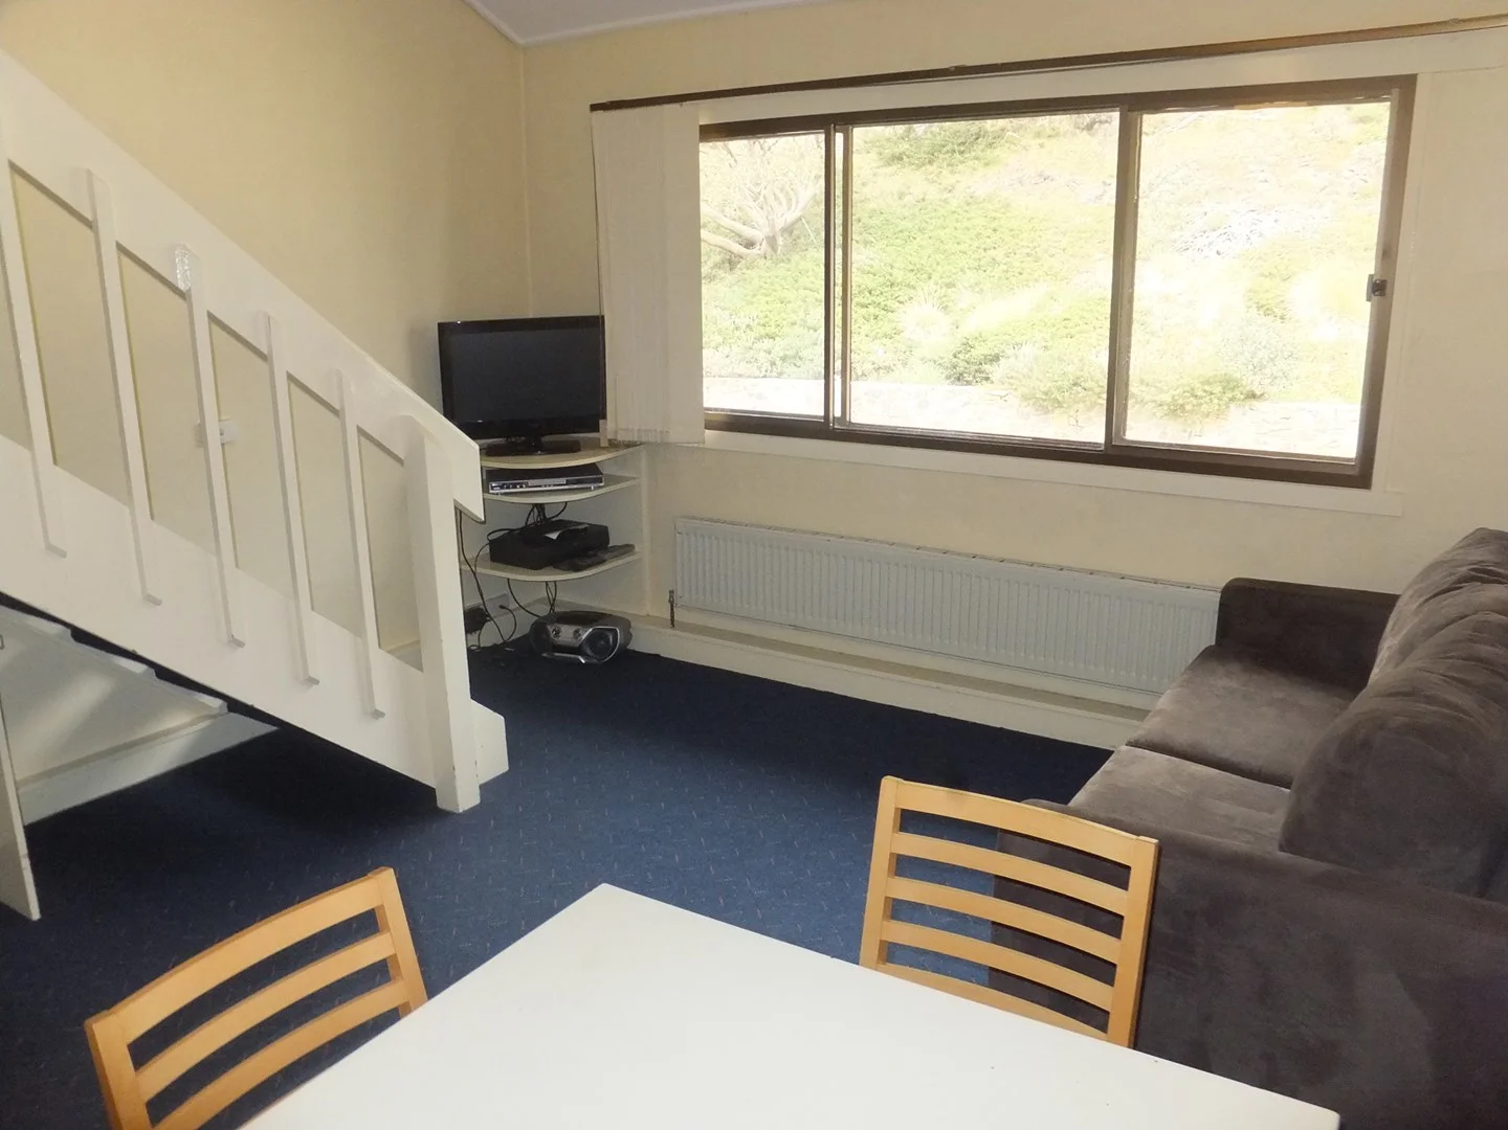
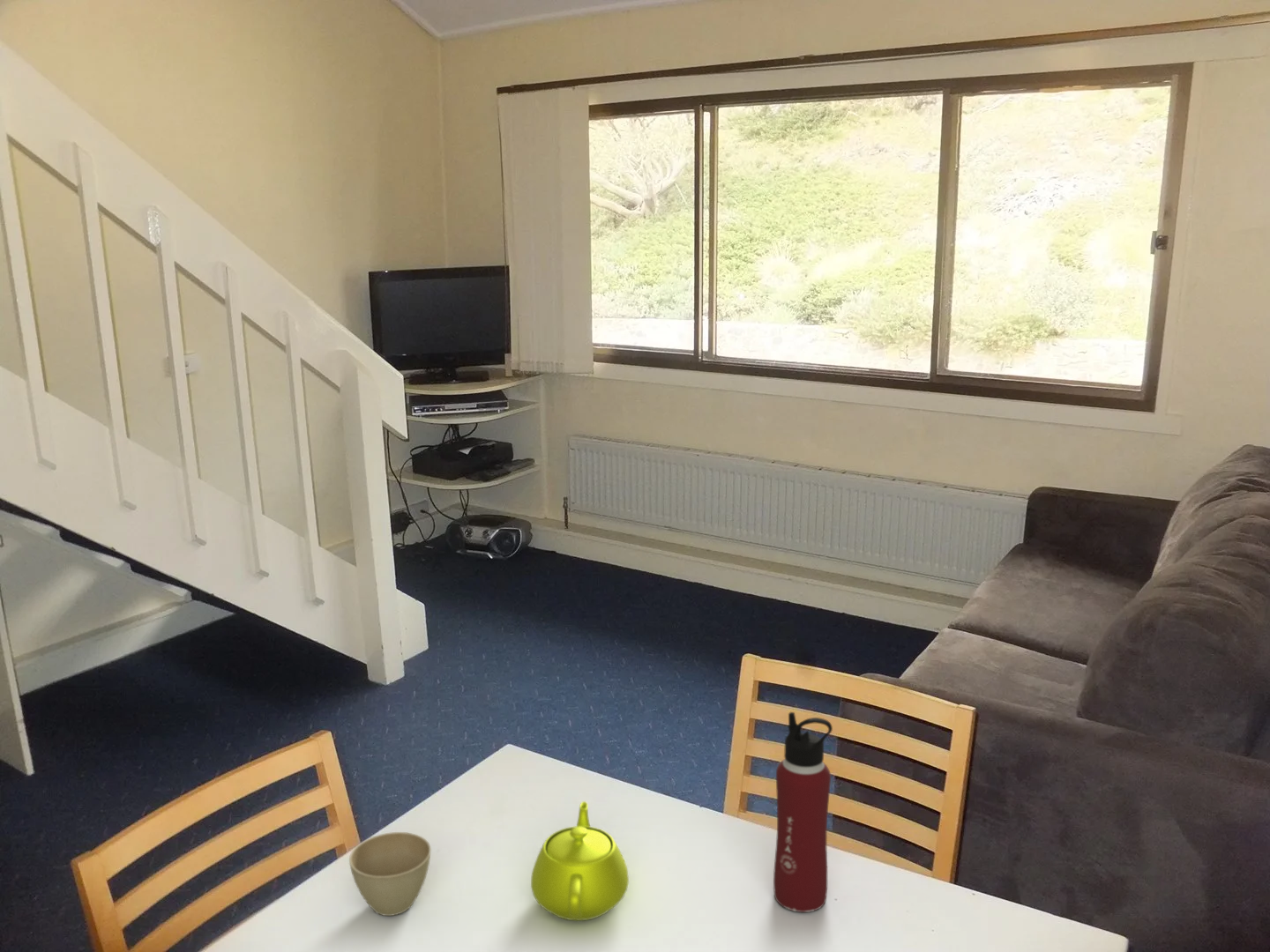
+ water bottle [773,711,833,913]
+ teapot [530,800,630,921]
+ flower pot [348,831,432,917]
